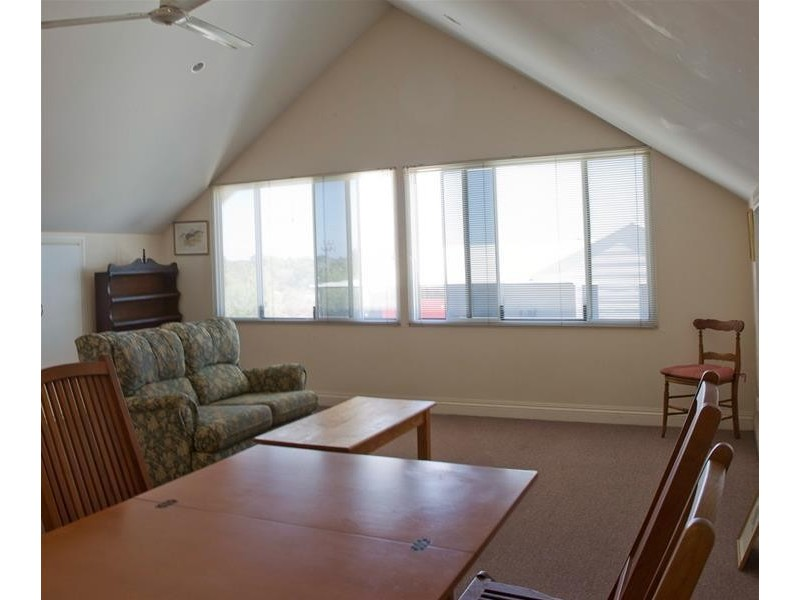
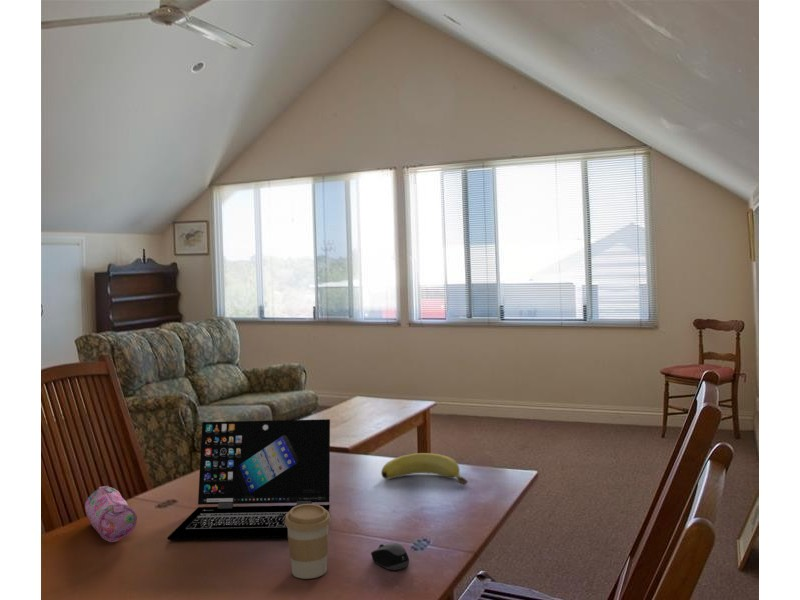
+ pencil case [84,485,138,543]
+ computer mouse [370,543,410,571]
+ laptop [166,418,331,541]
+ banana [380,452,469,485]
+ coffee cup [285,503,332,580]
